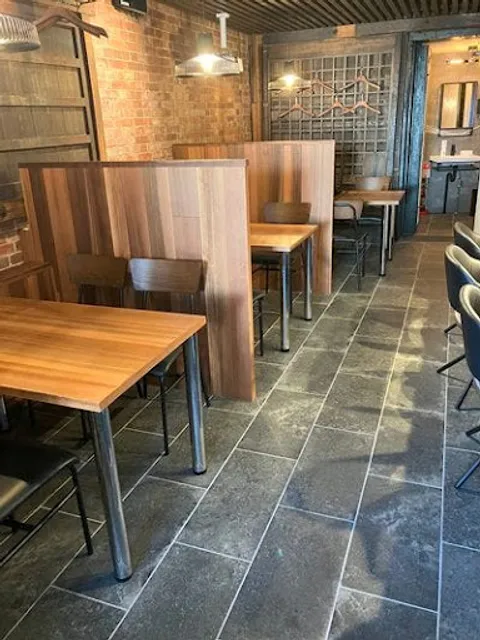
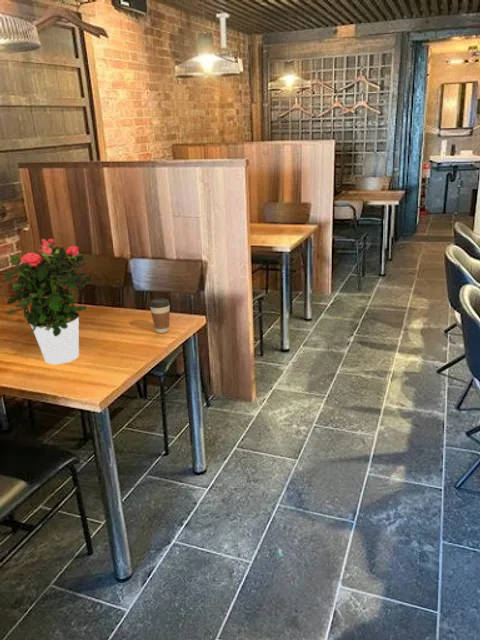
+ coffee cup [149,297,171,334]
+ potted flower [2,238,98,365]
